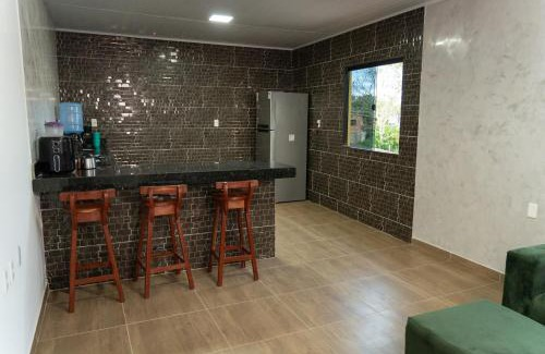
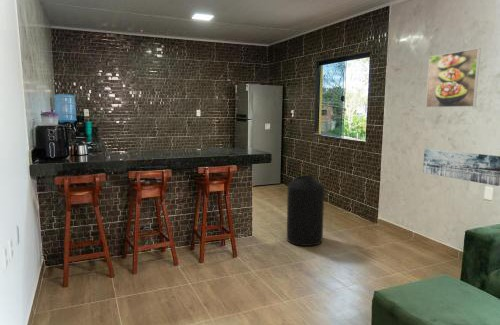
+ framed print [425,47,481,108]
+ trash can [286,175,325,247]
+ wall art [422,148,500,187]
